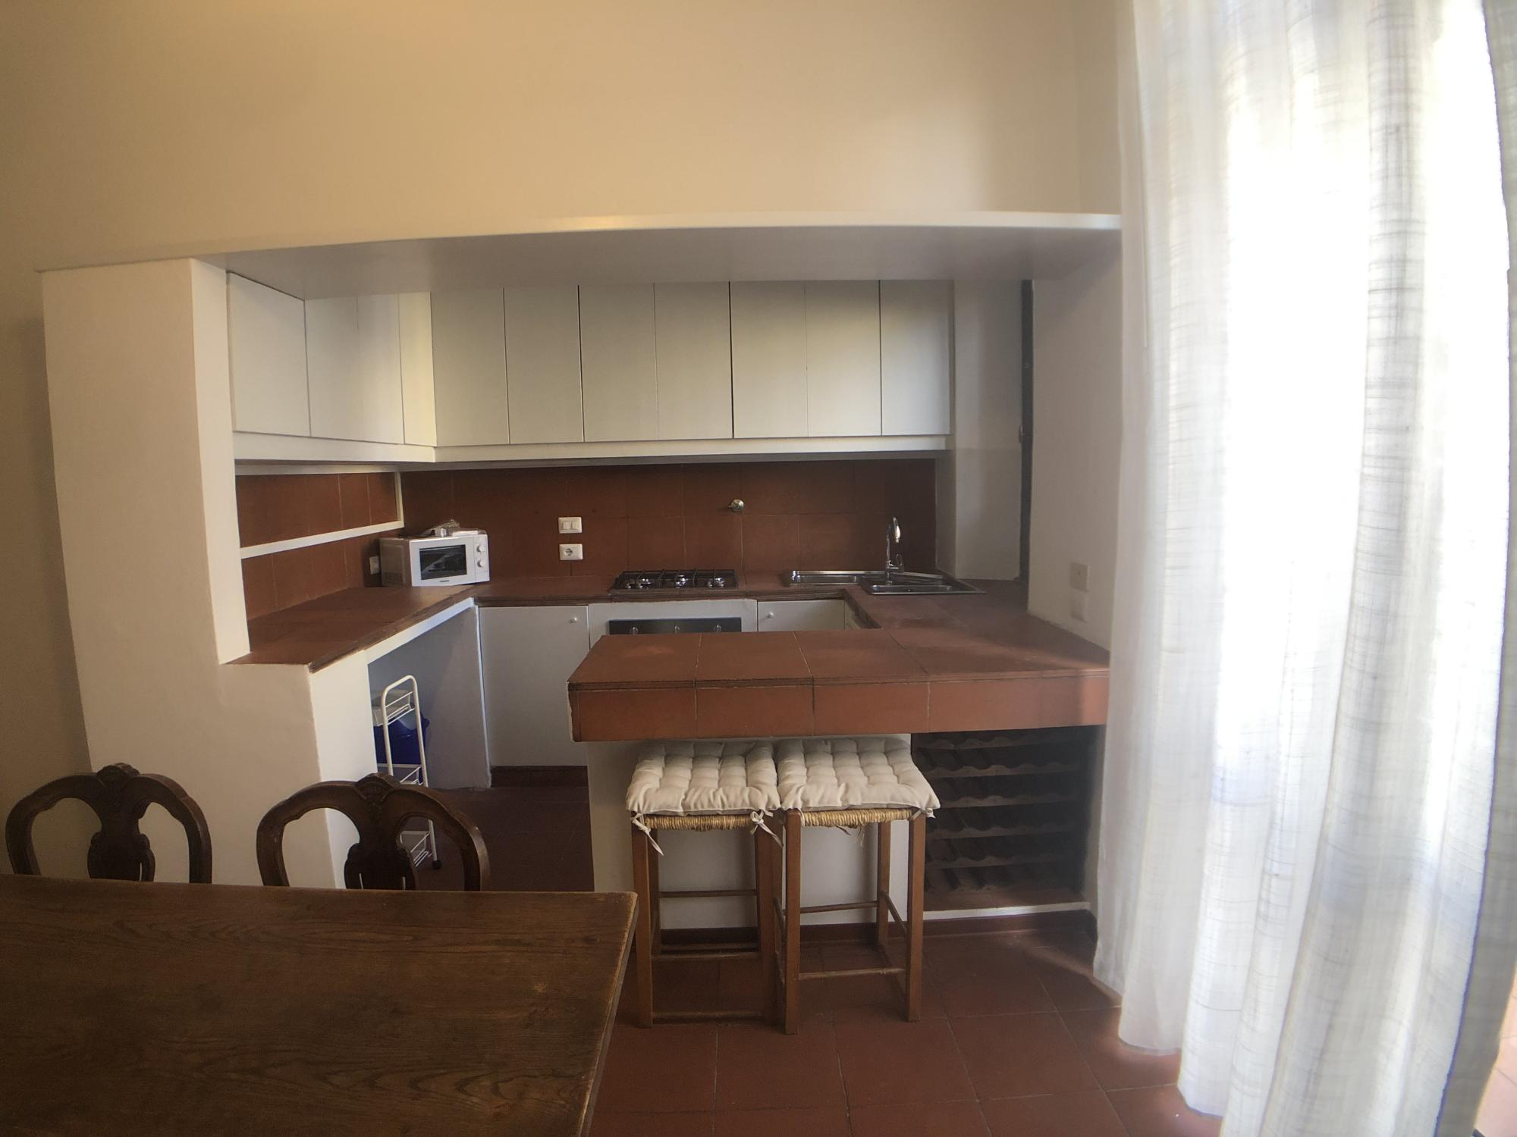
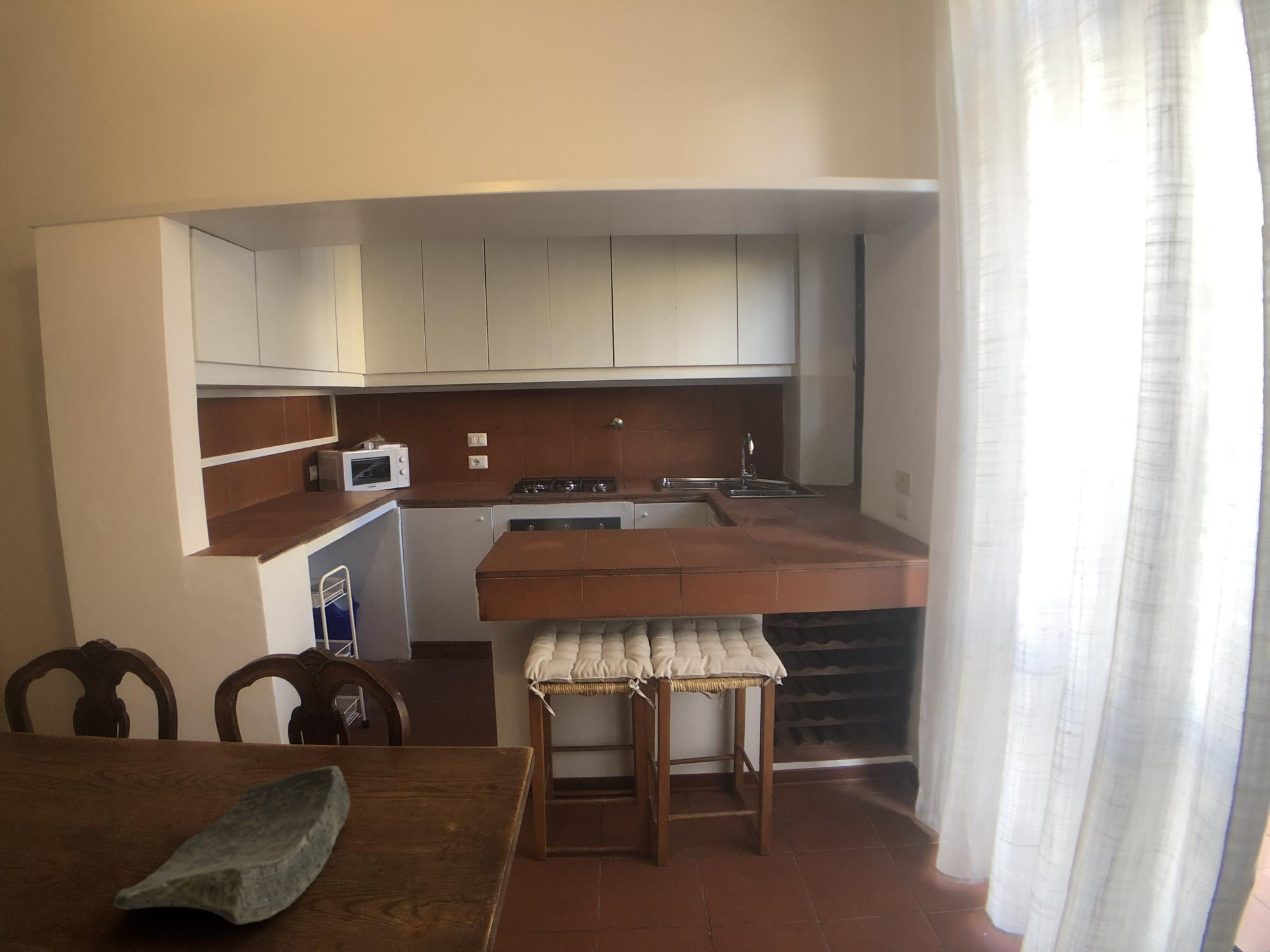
+ decorative bowl [112,765,351,925]
